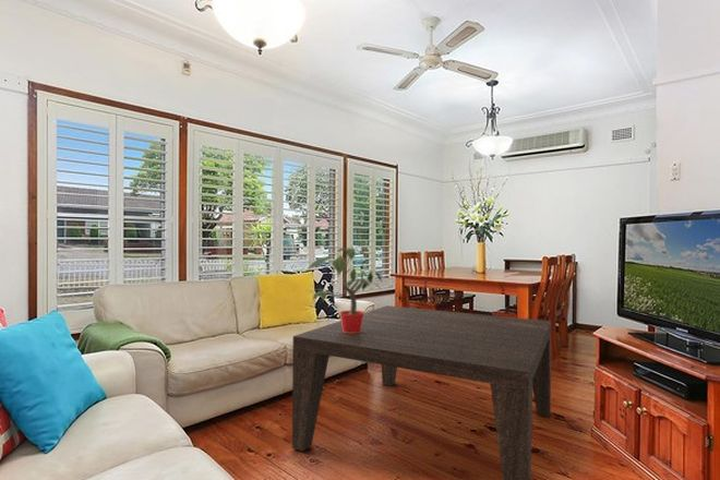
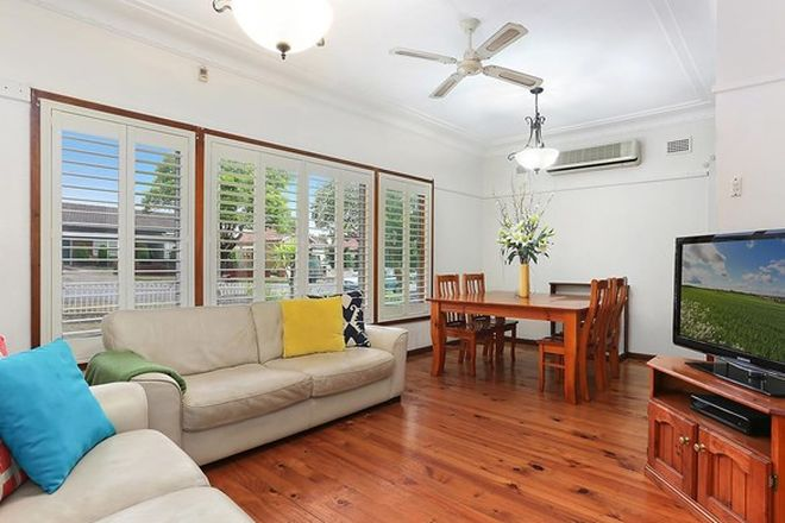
- potted plant [303,245,384,334]
- coffee table [291,304,552,480]
